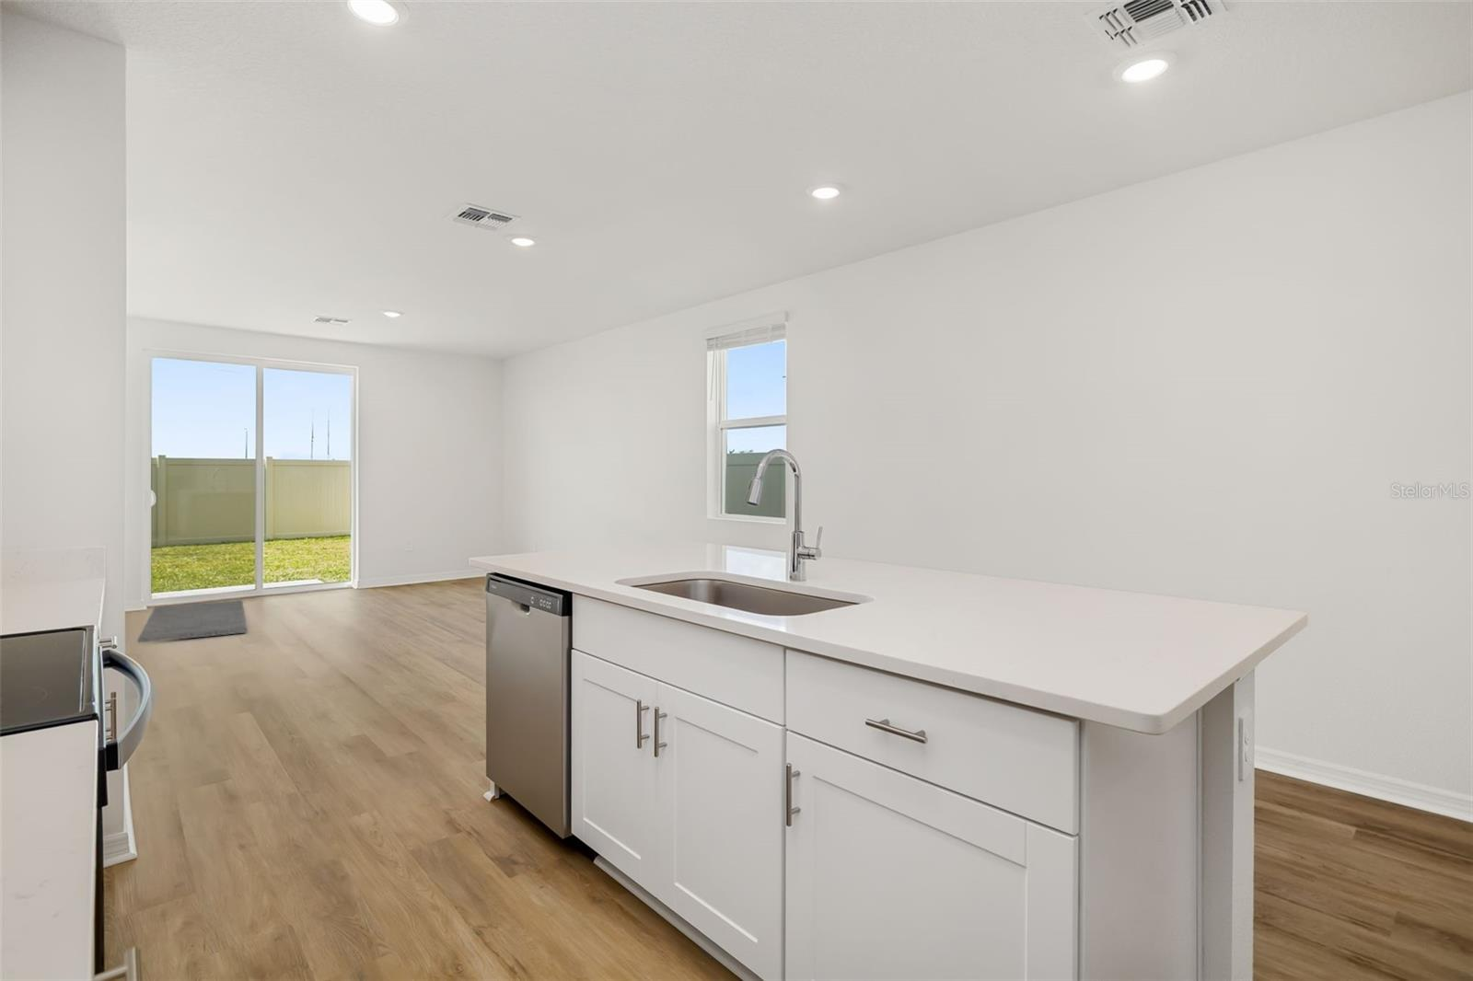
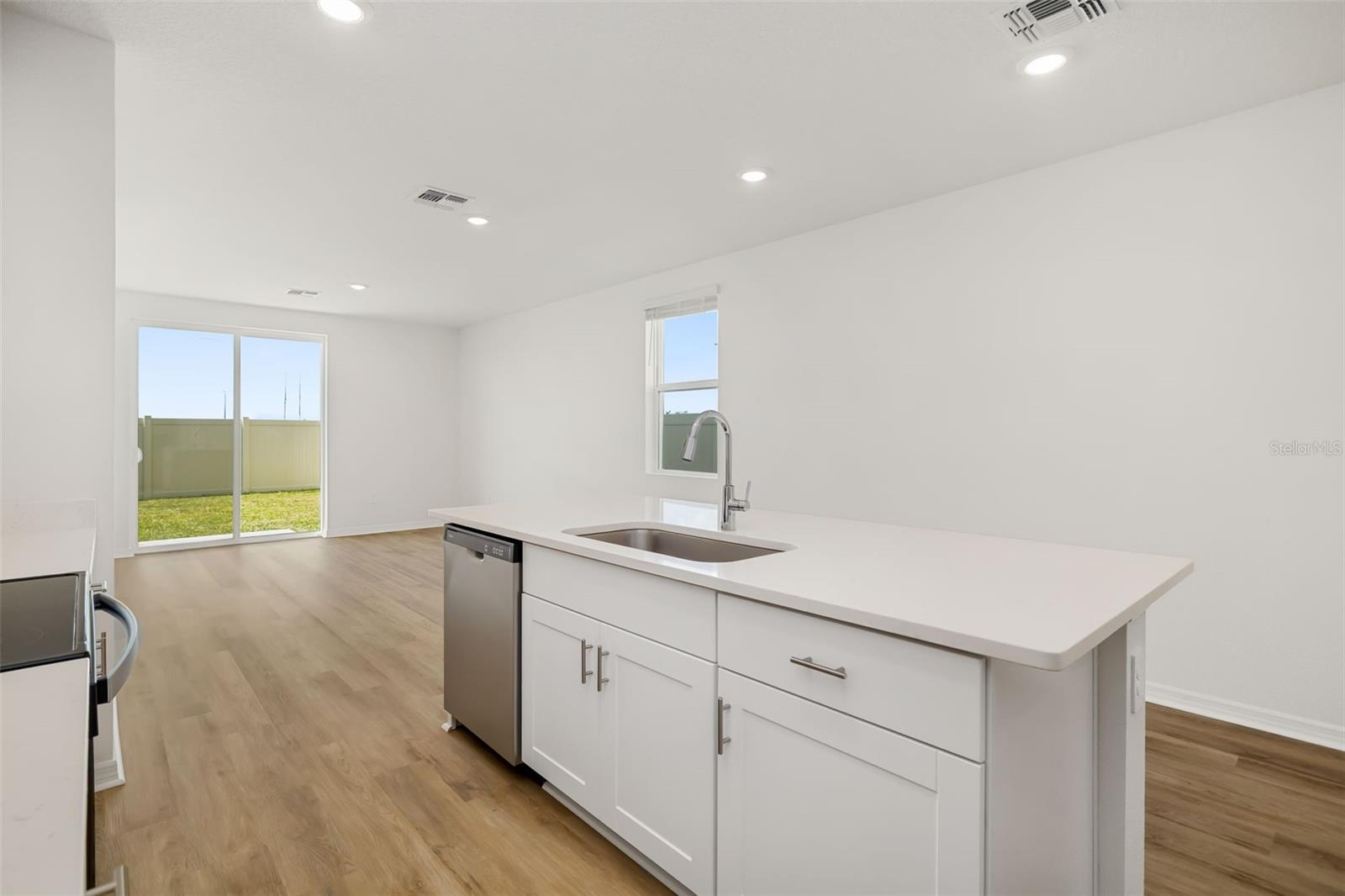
- rug [136,599,249,644]
